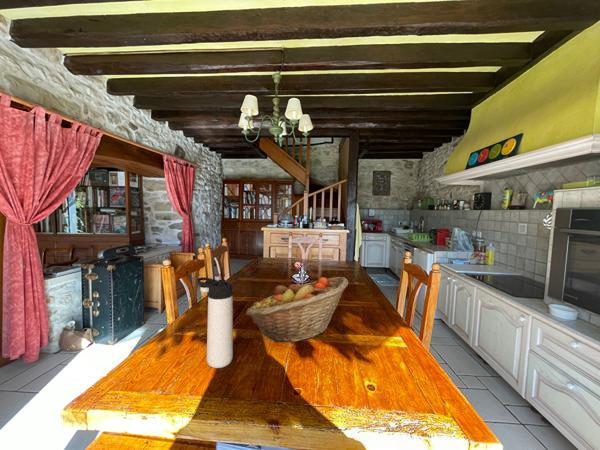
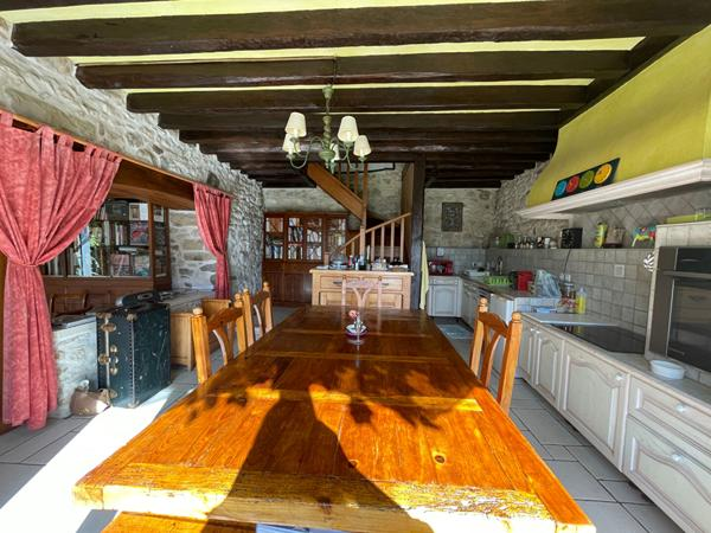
- thermos bottle [196,276,234,369]
- fruit basket [245,276,349,343]
